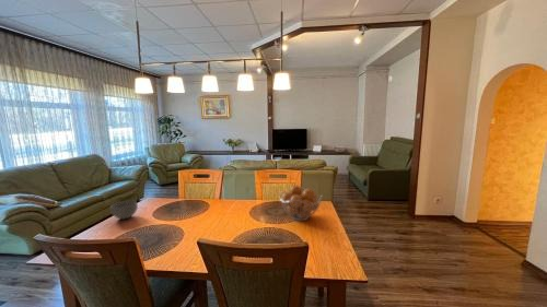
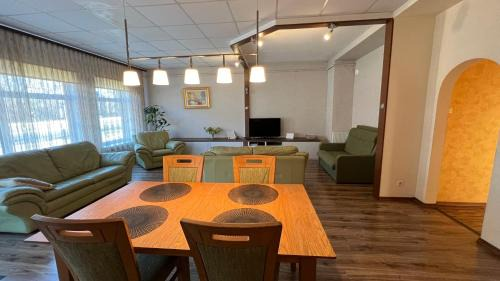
- fruit basket [278,185,324,222]
- bowl [109,199,139,221]
